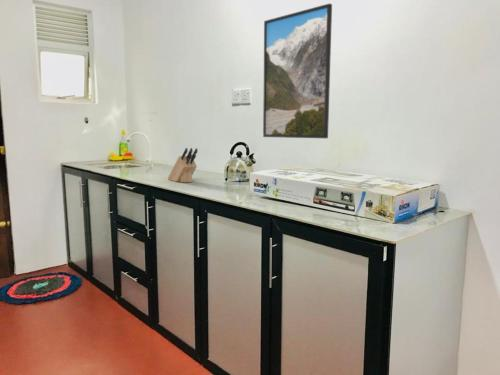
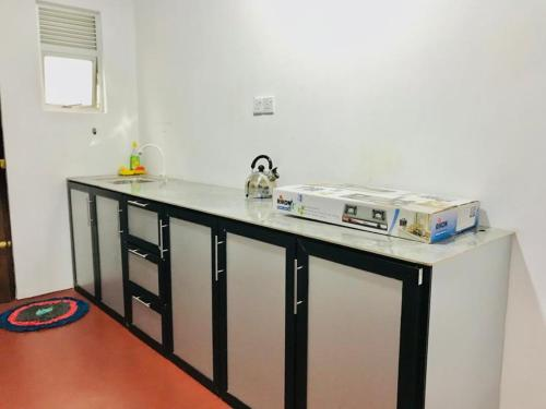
- knife block [167,147,198,183]
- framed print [262,2,333,139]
